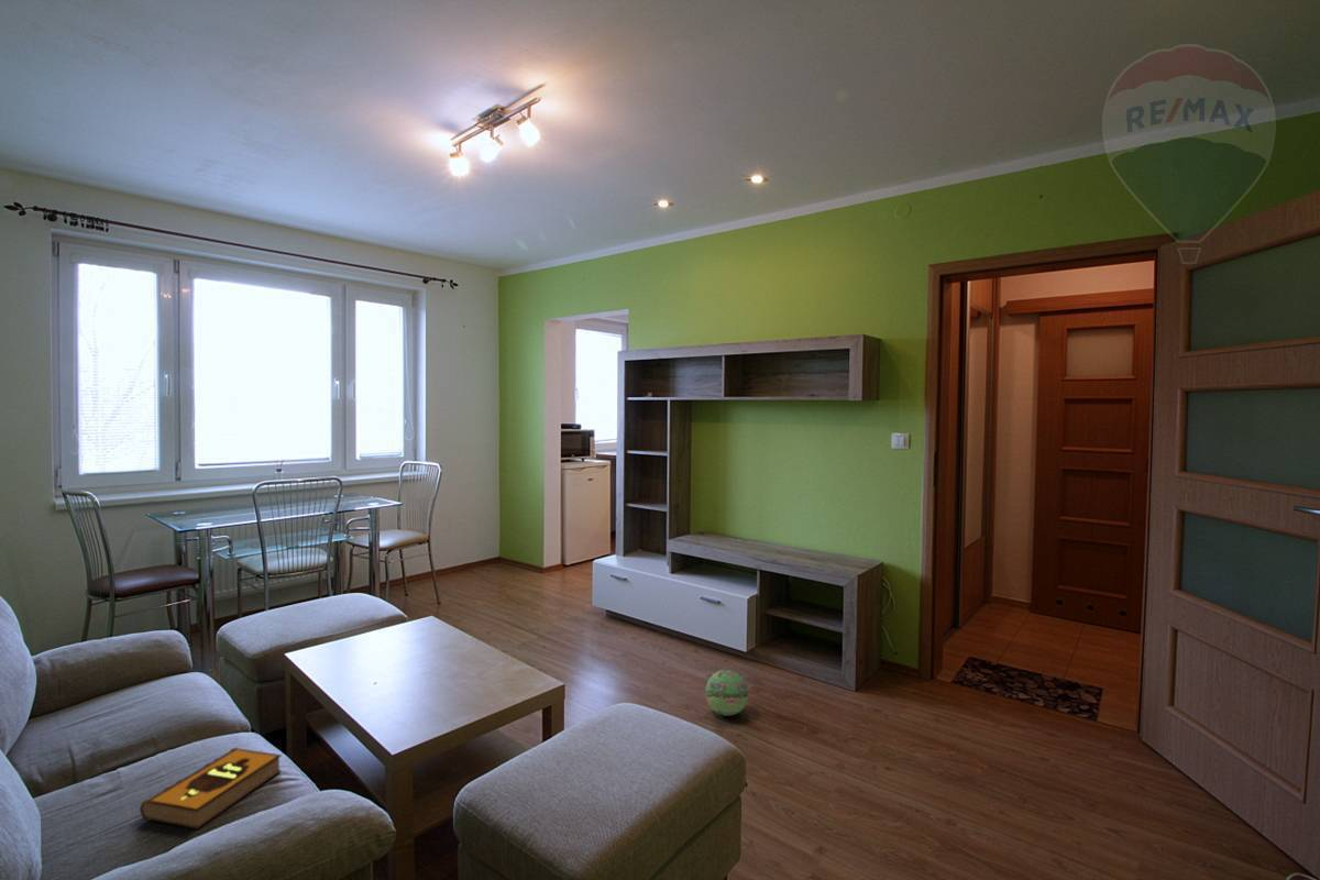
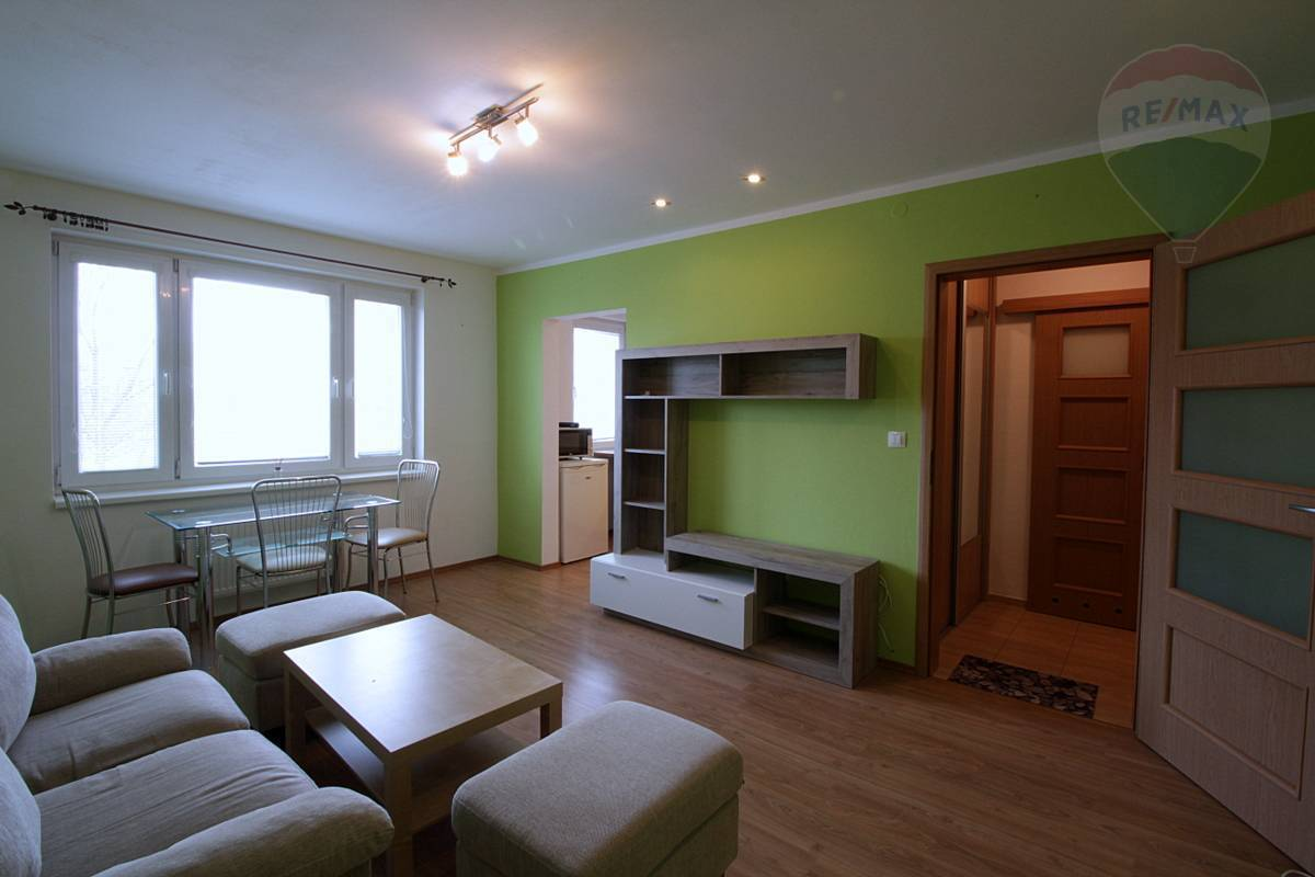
- hardback book [139,747,283,831]
- ball [705,669,749,717]
